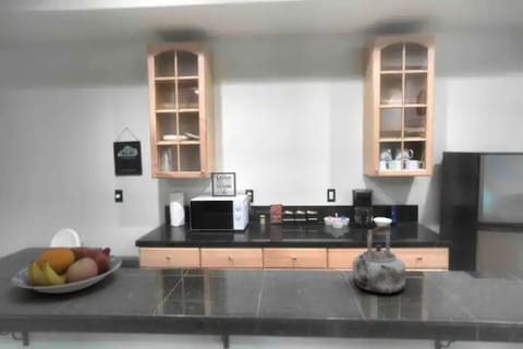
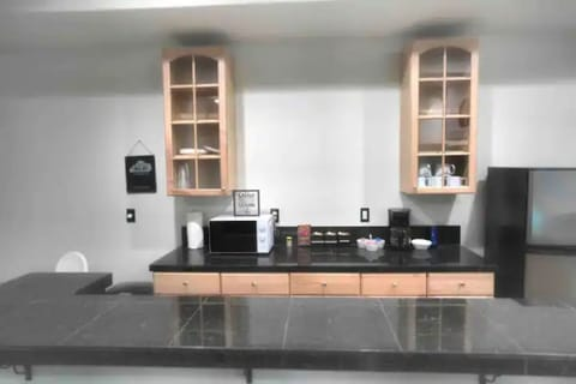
- kettle [352,222,406,294]
- fruit bowl [11,242,122,294]
